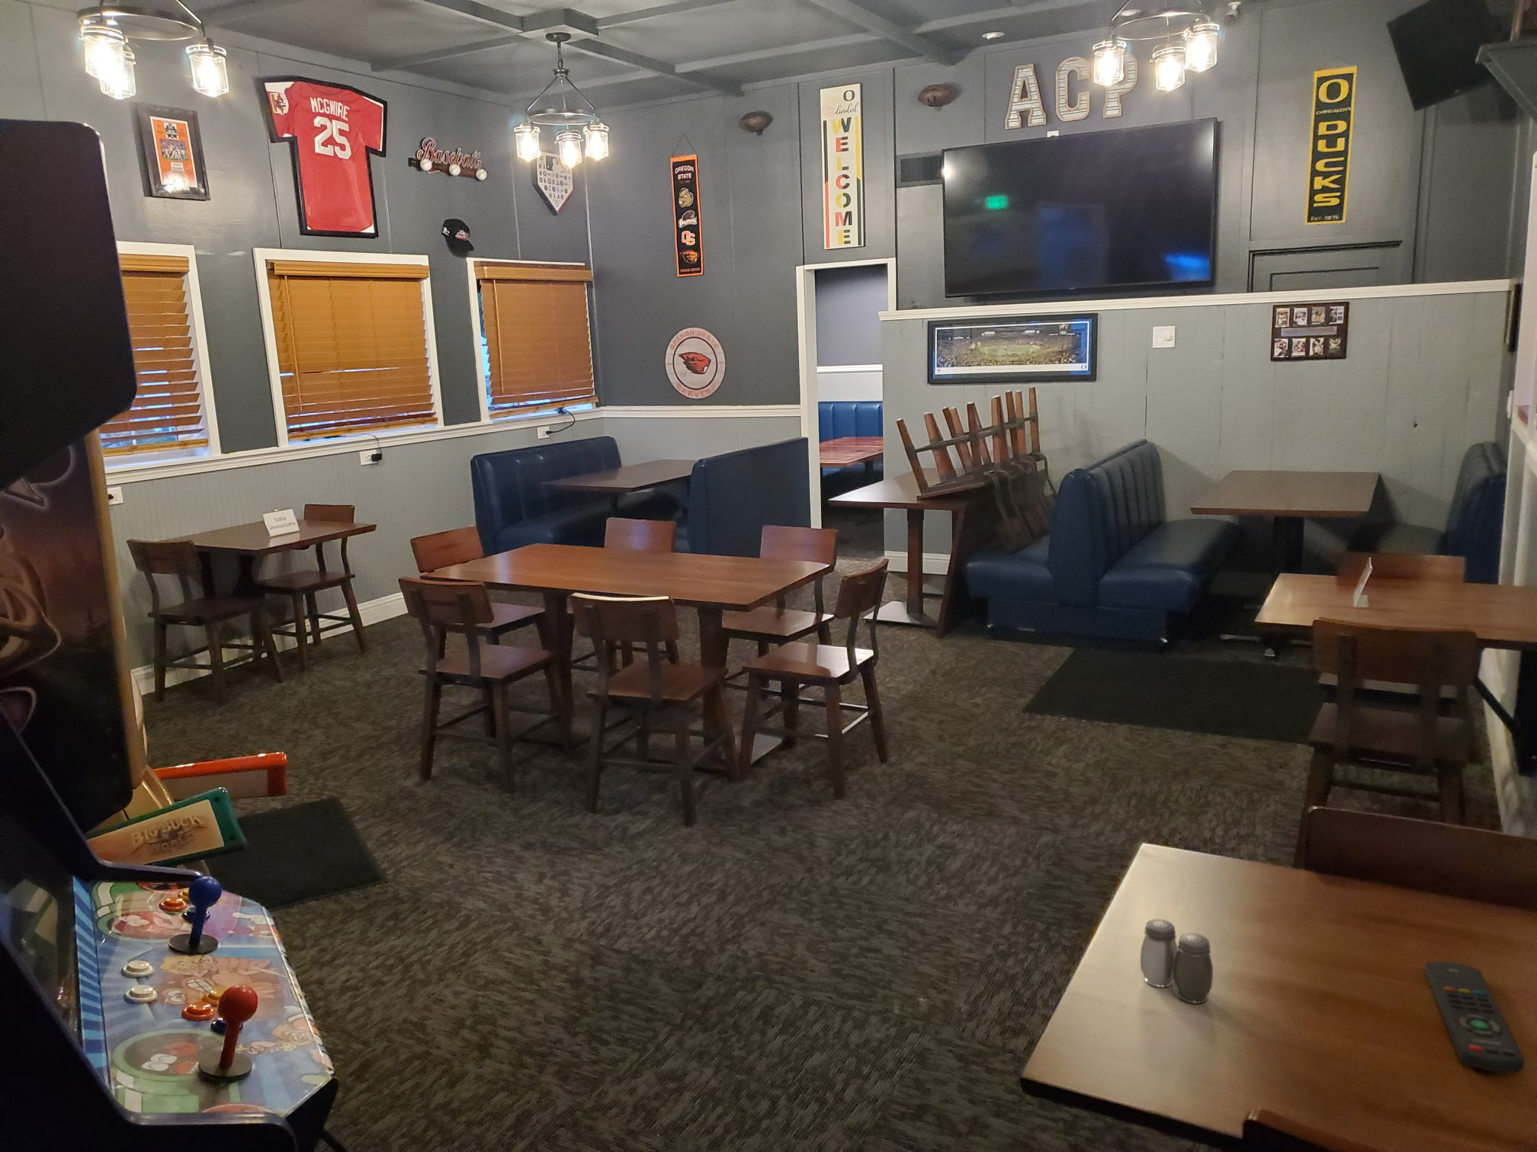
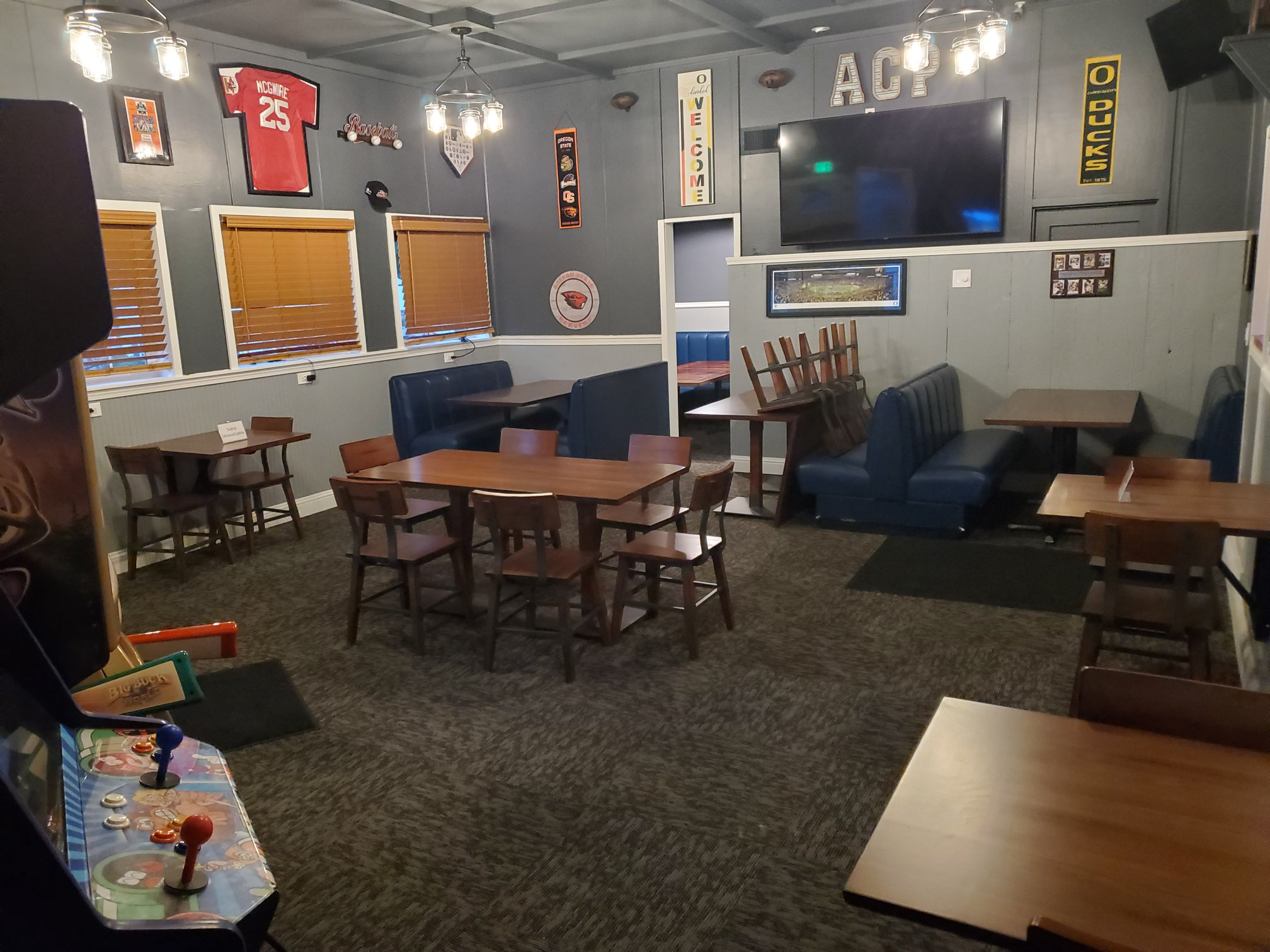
- remote control [1424,961,1526,1073]
- salt and pepper shaker [1140,918,1214,1004]
